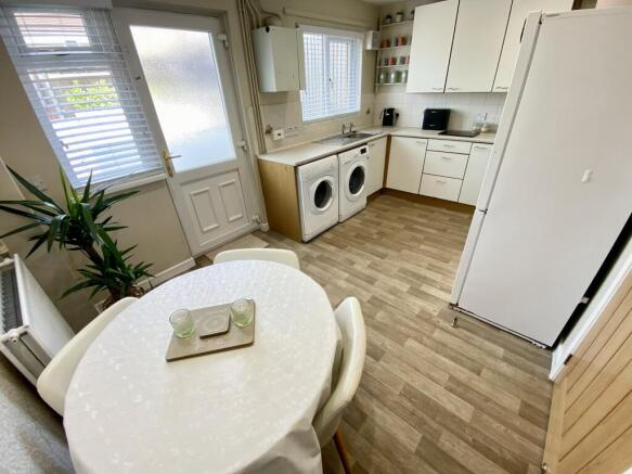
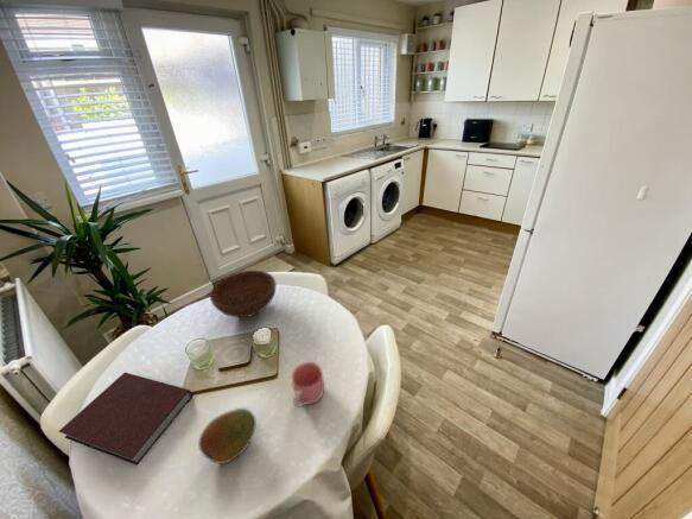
+ notebook [57,372,193,467]
+ bowl [209,270,278,318]
+ fruit [197,407,258,466]
+ mug [291,361,325,409]
